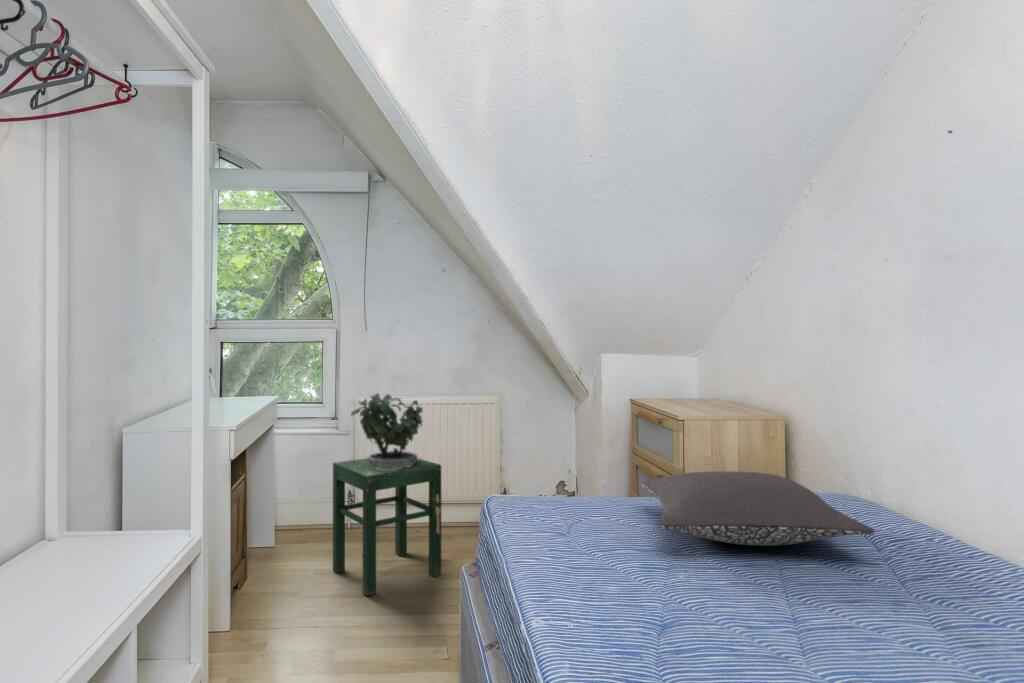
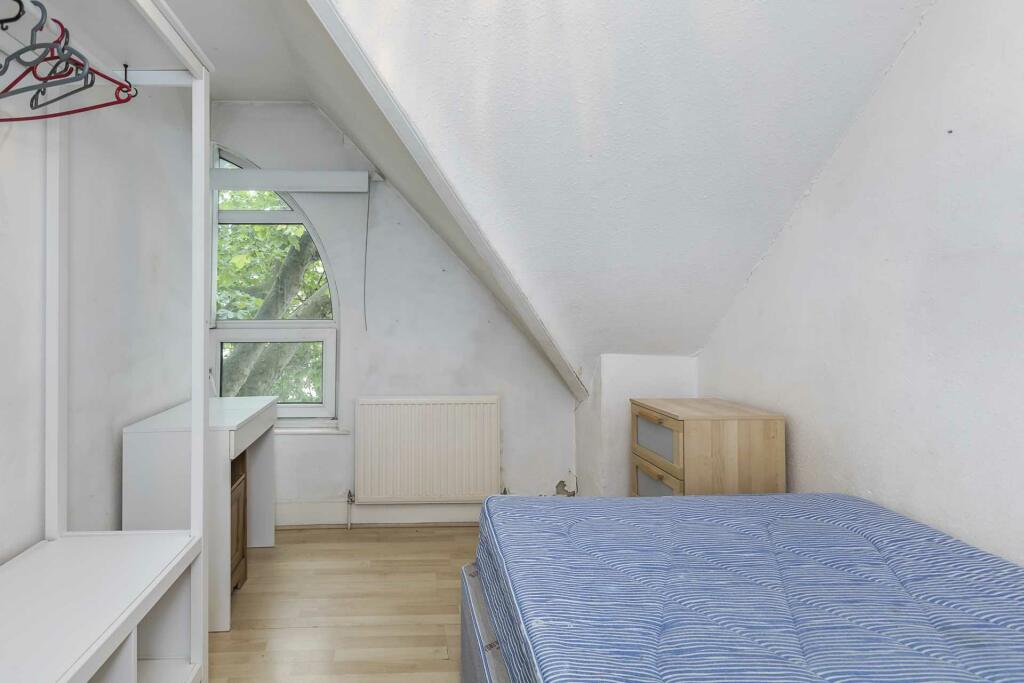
- pillow [640,471,876,547]
- stool [332,457,442,597]
- potted plant [350,387,424,470]
